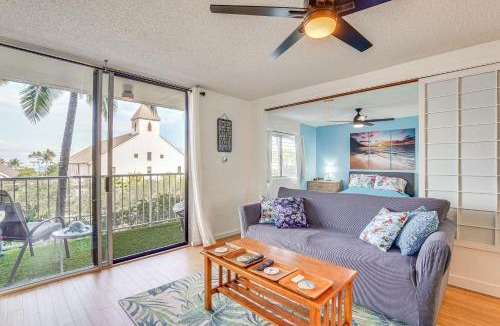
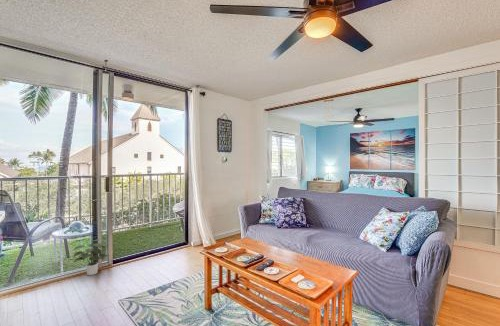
+ potted plant [72,238,110,276]
